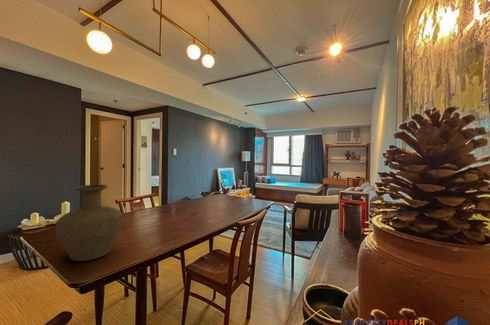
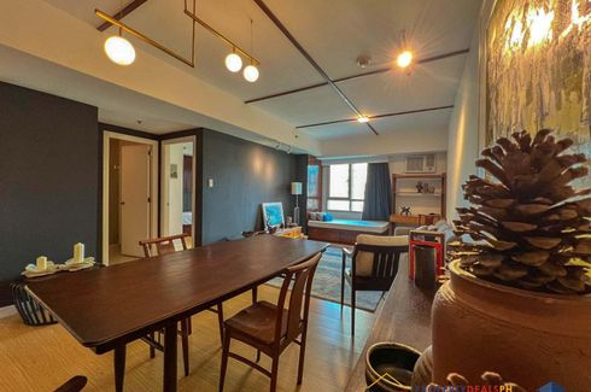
- vase [55,184,123,262]
